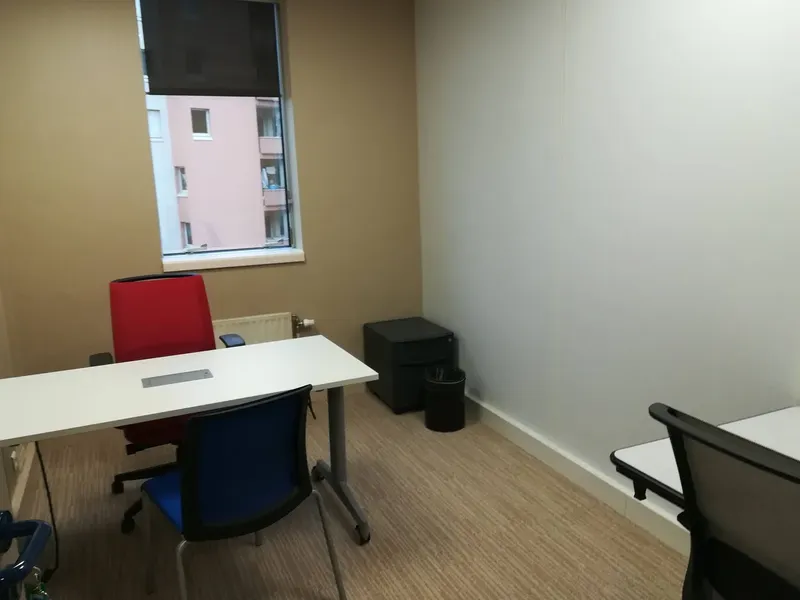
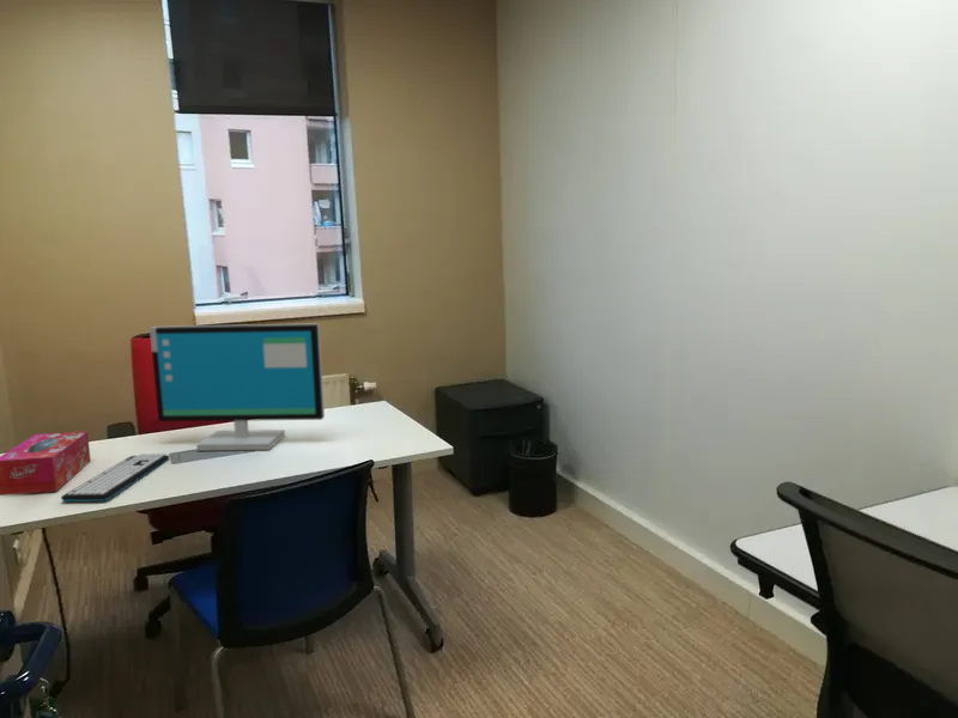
+ keyboard [60,452,171,503]
+ computer monitor [148,322,326,452]
+ tissue box [0,430,92,497]
